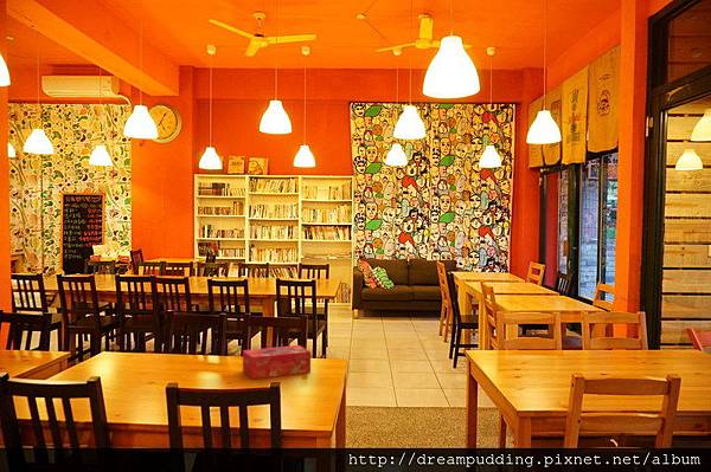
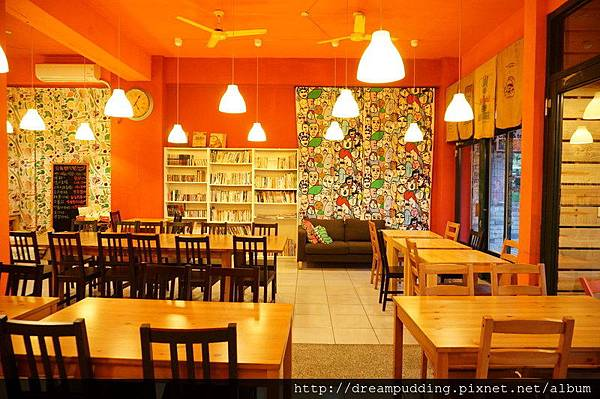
- tissue box [242,344,312,380]
